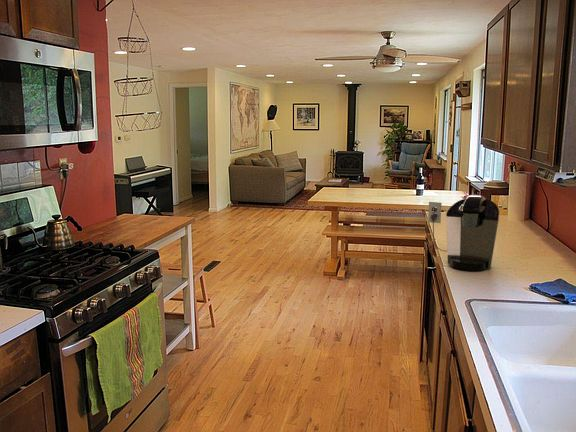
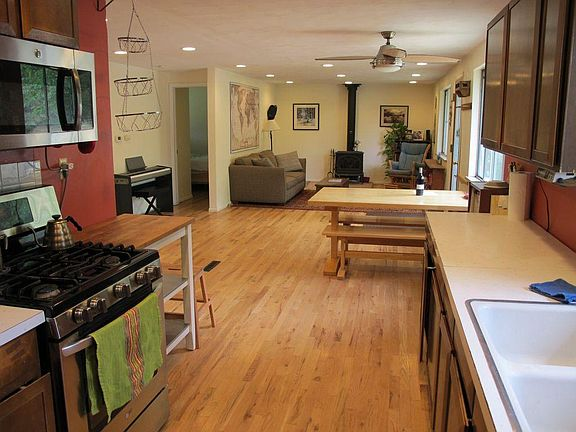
- coffee maker [427,194,500,272]
